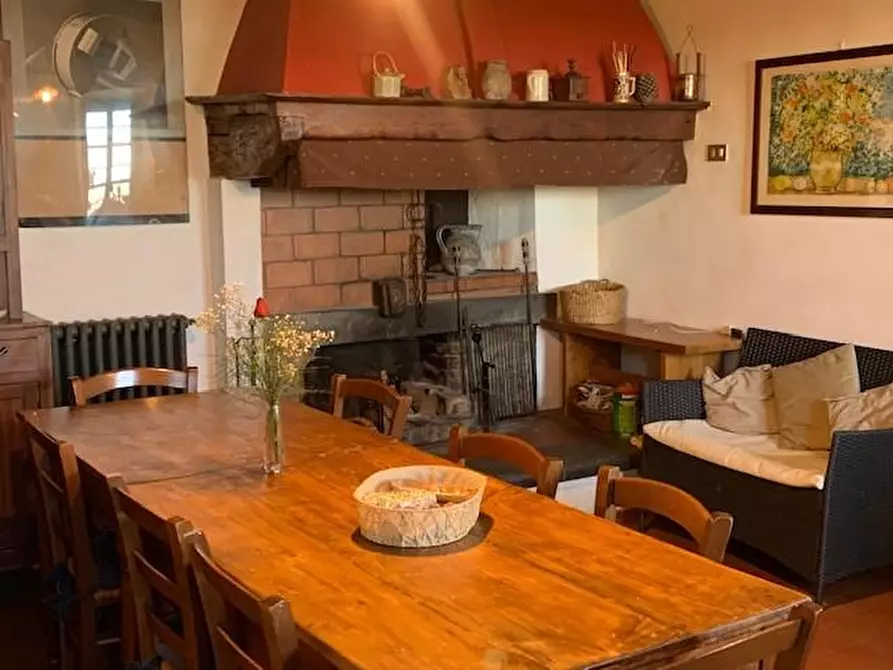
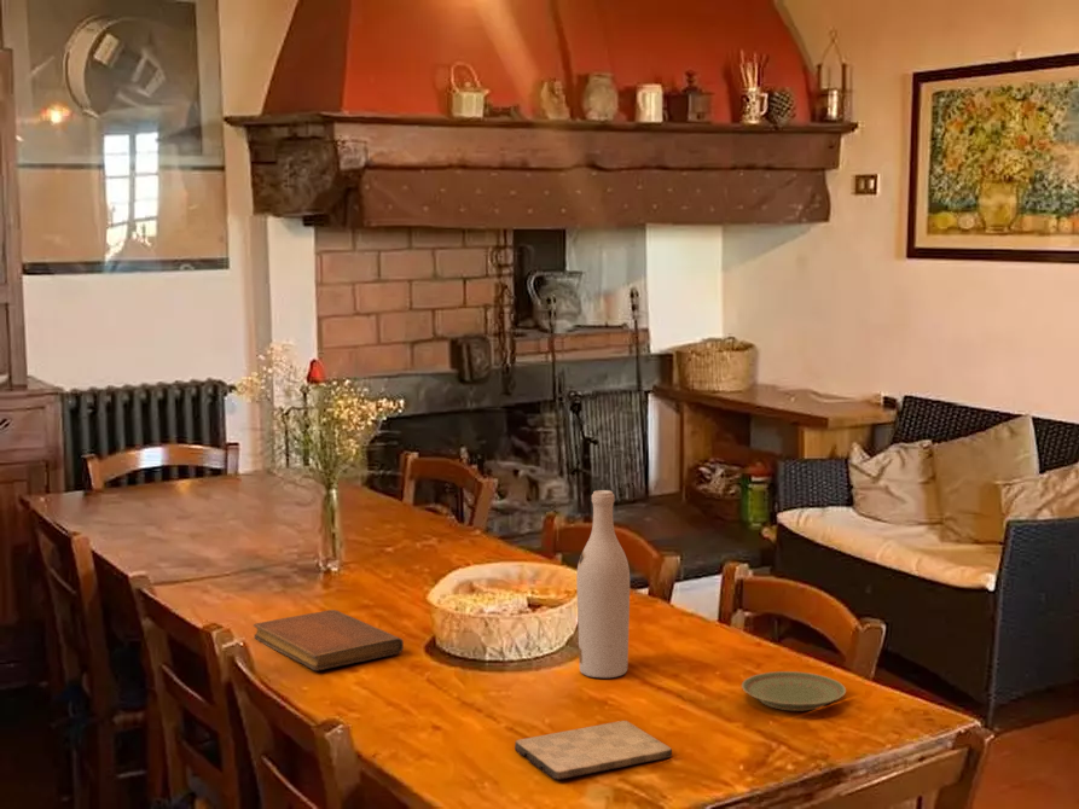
+ wine bottle [575,489,631,679]
+ notebook [253,609,405,671]
+ cutting board [514,720,673,781]
+ plate [741,670,847,712]
